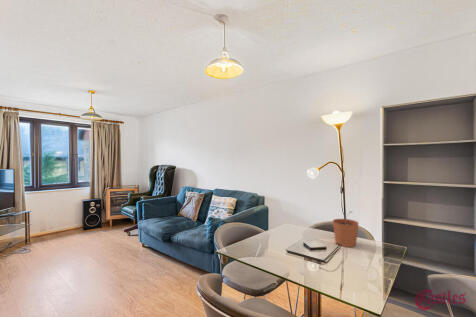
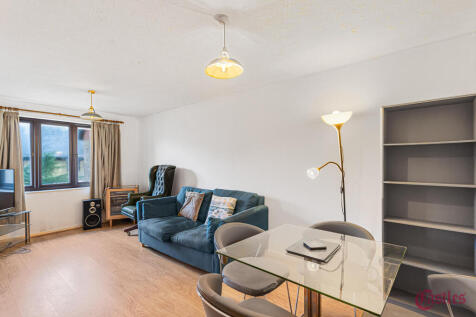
- plant pot [332,210,360,248]
